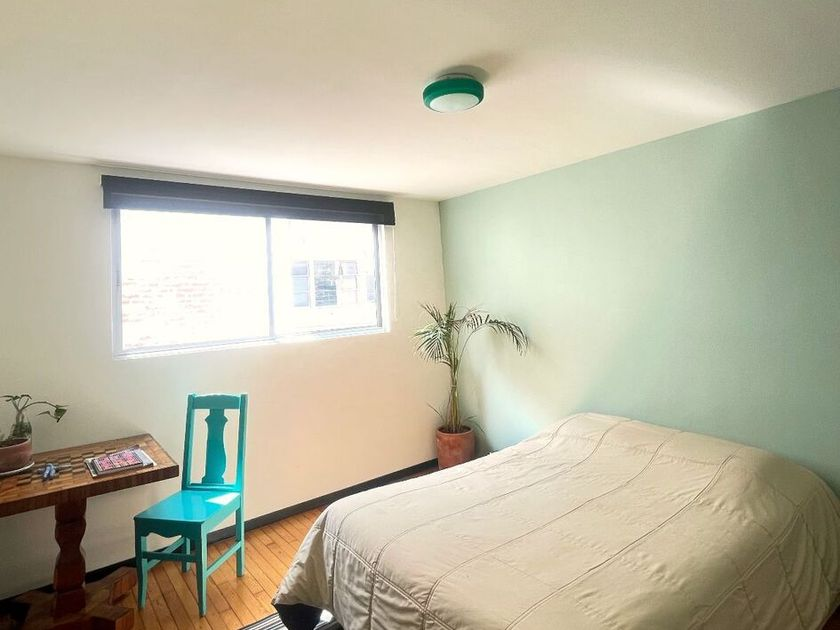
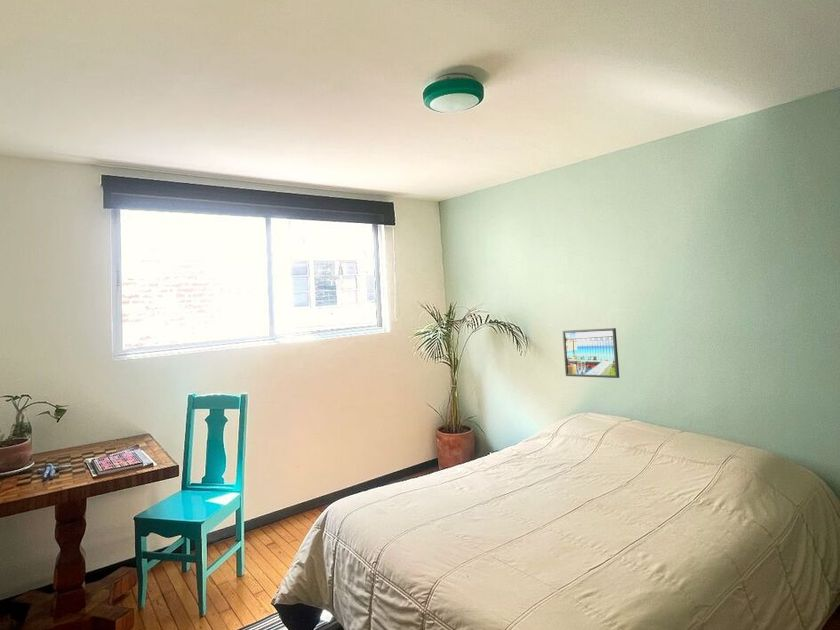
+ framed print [562,327,620,379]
